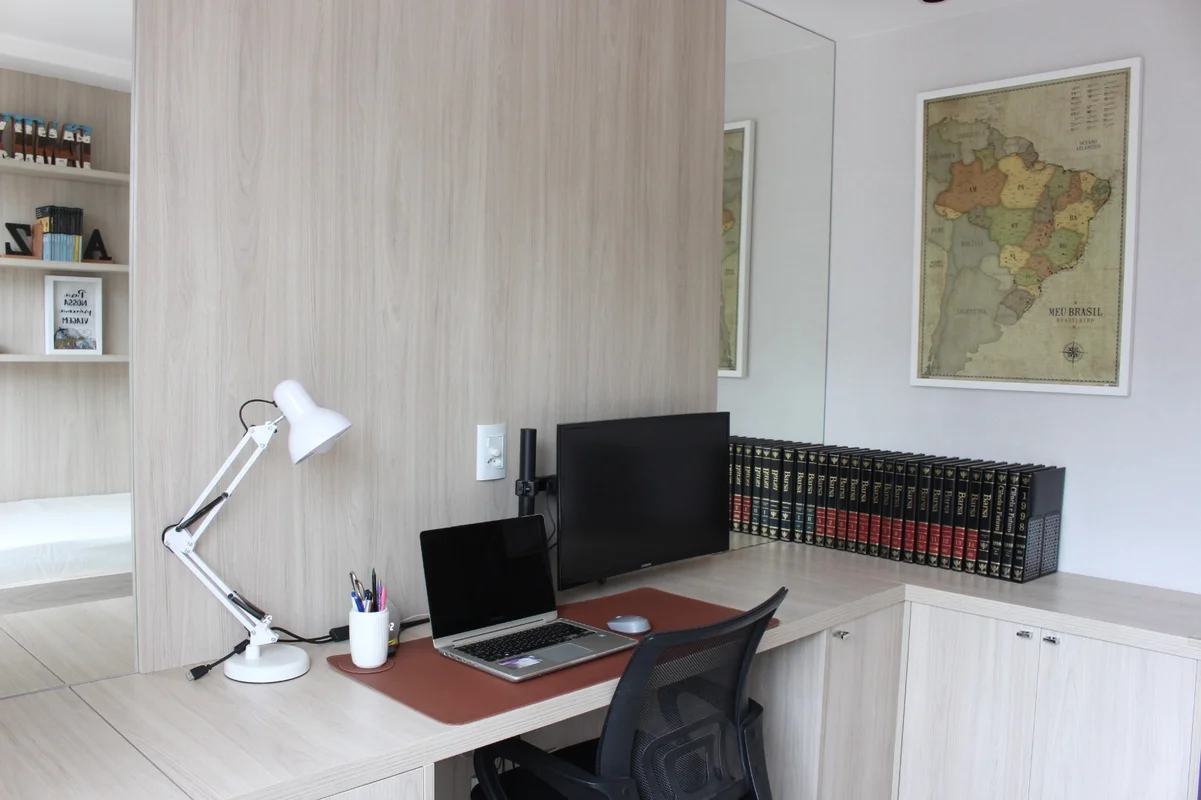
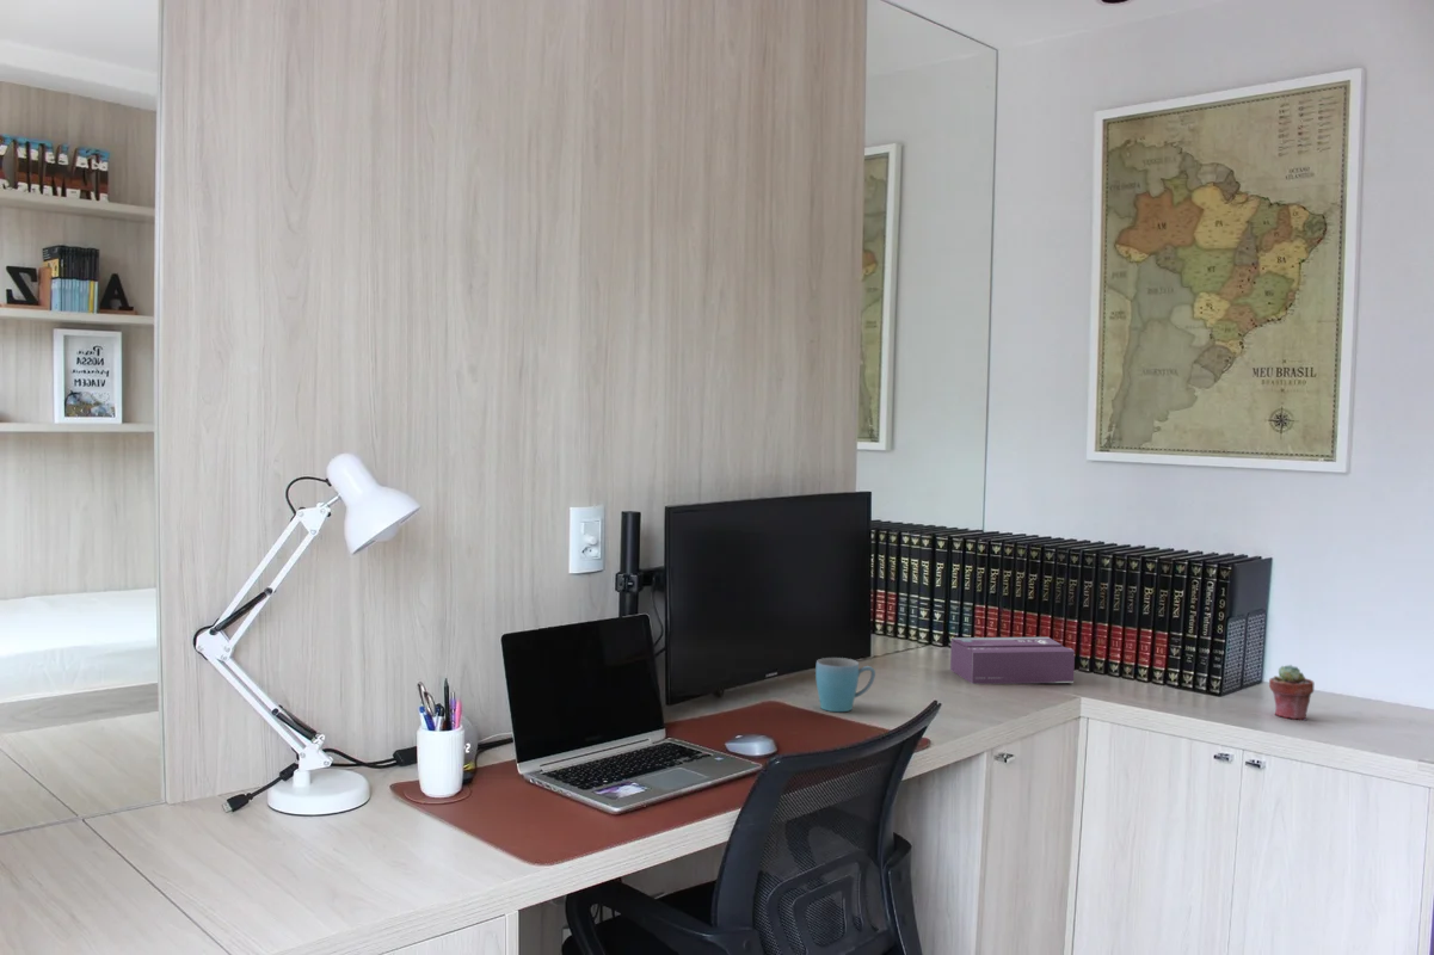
+ potted succulent [1268,664,1315,721]
+ mug [814,657,876,713]
+ tissue box [949,636,1076,685]
